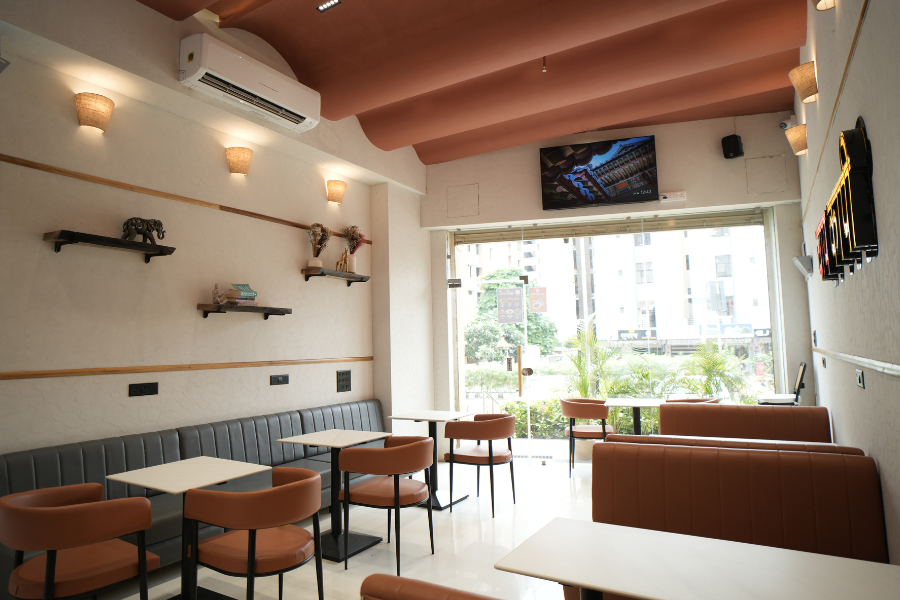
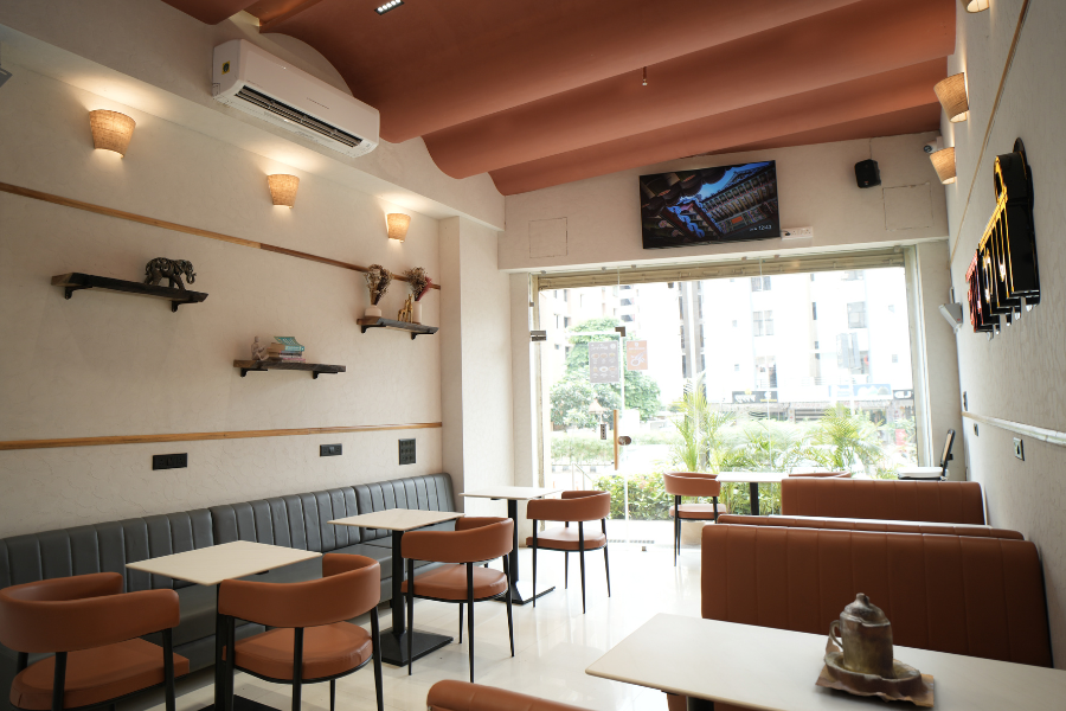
+ teapot [814,592,935,709]
